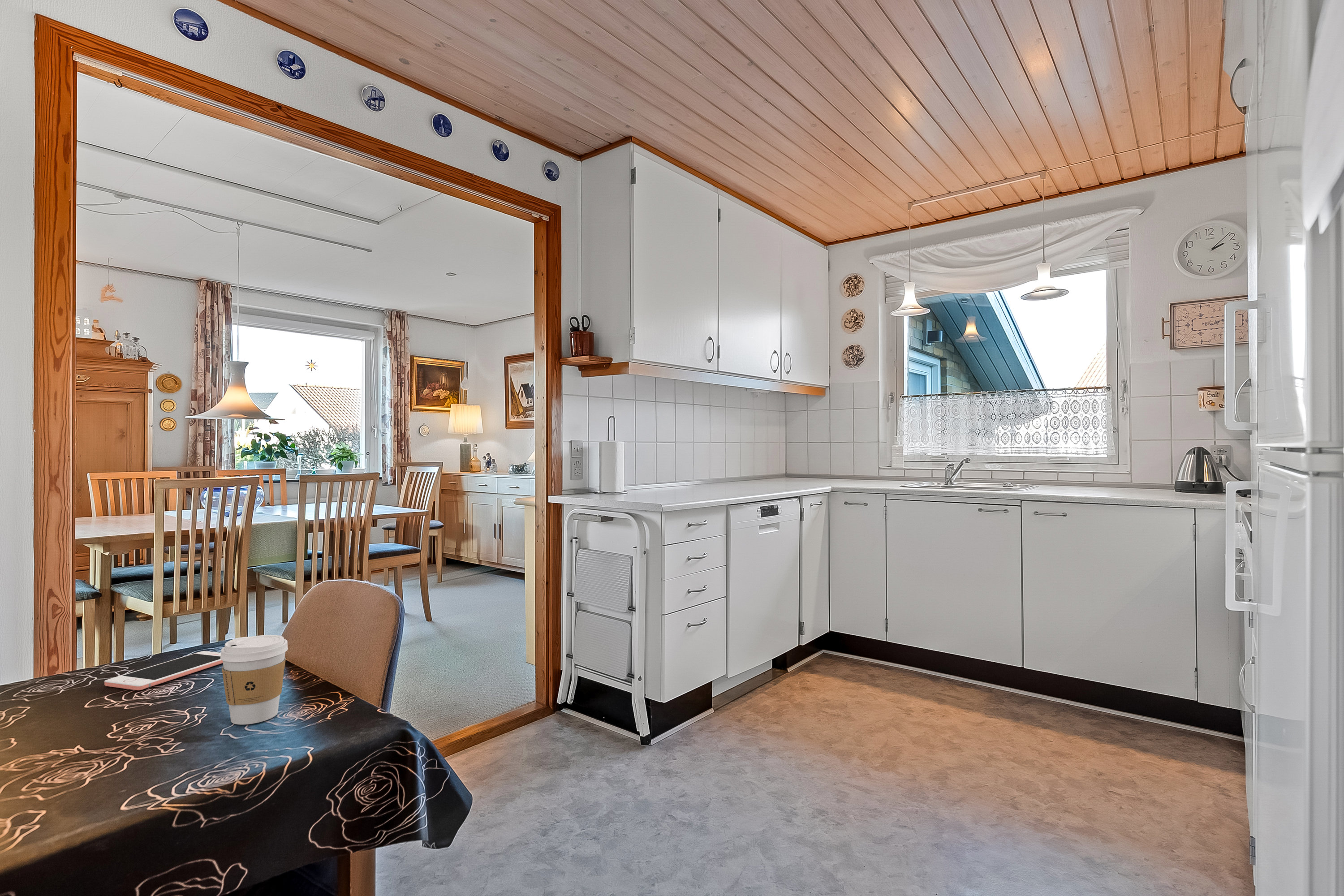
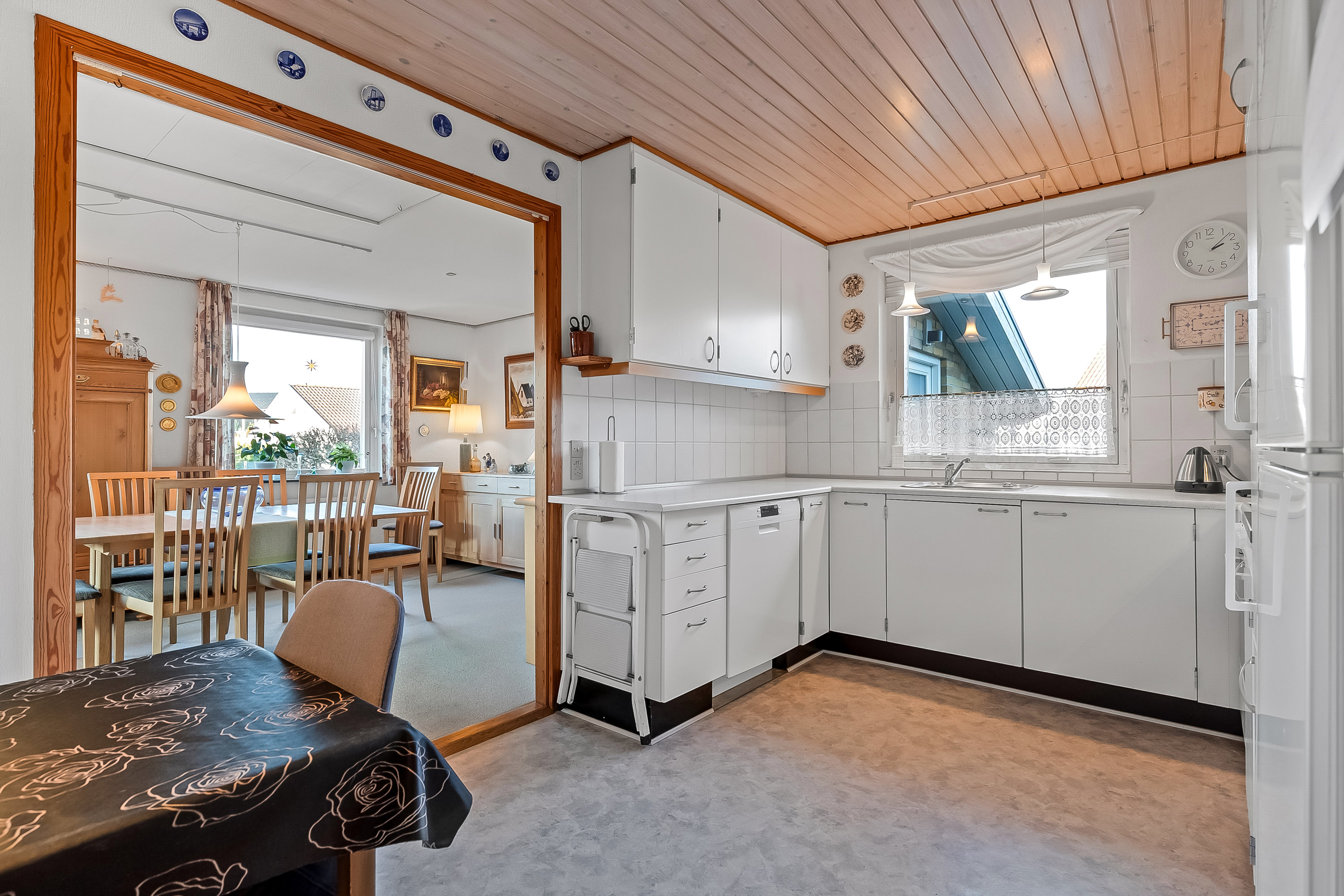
- cell phone [104,650,223,691]
- coffee cup [220,634,289,725]
